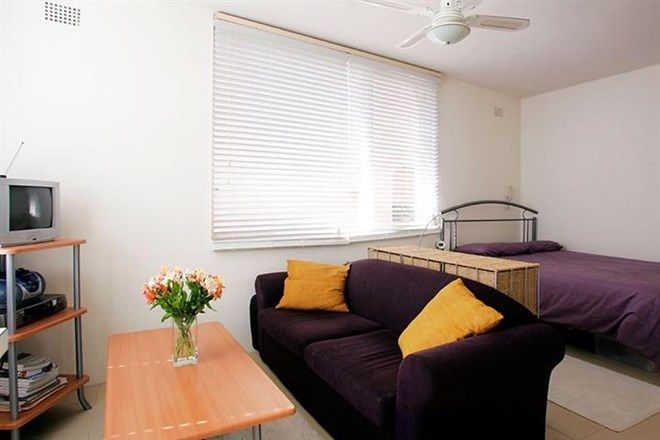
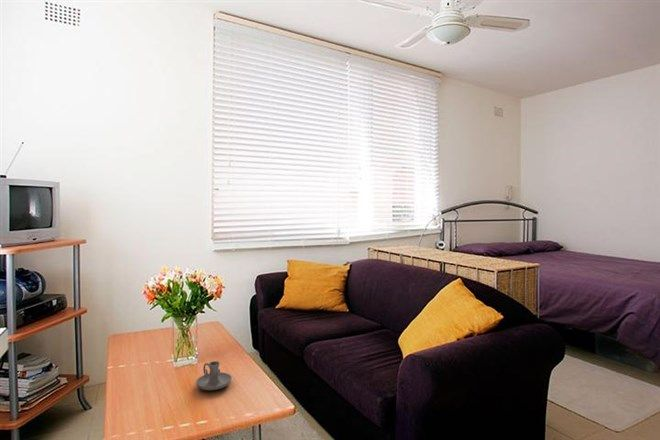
+ candle holder [195,360,233,391]
